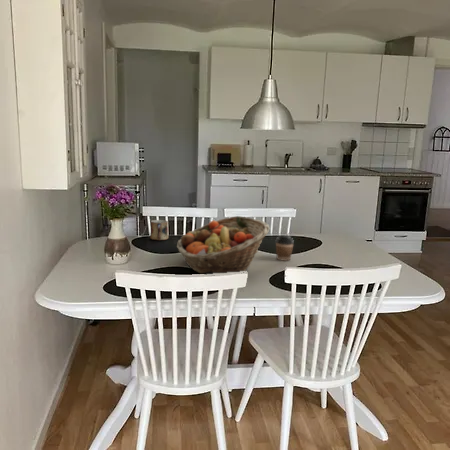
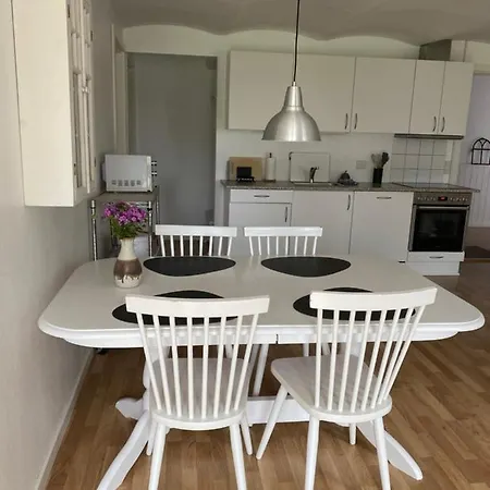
- fruit basket [176,215,271,275]
- coffee cup [274,235,295,262]
- mug [149,219,169,241]
